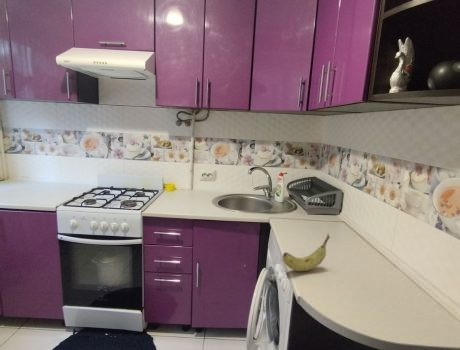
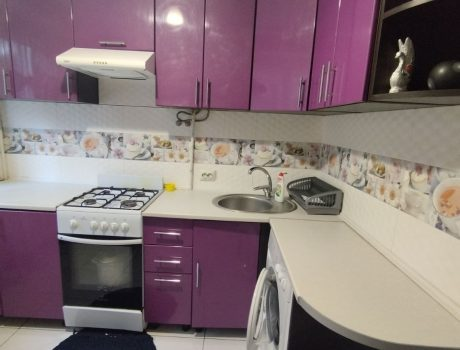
- fruit [282,232,331,272]
